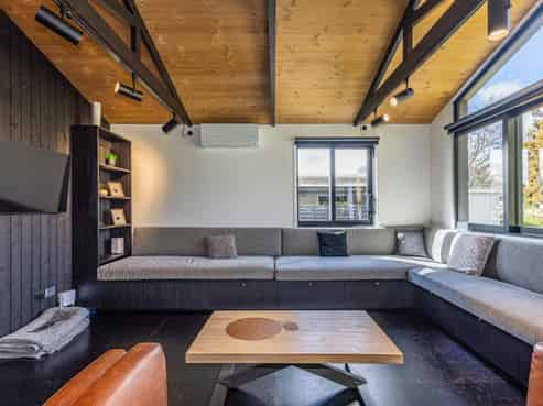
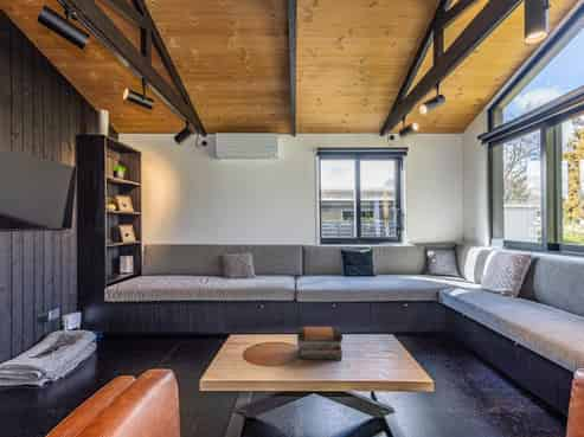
+ book stack [296,326,344,361]
